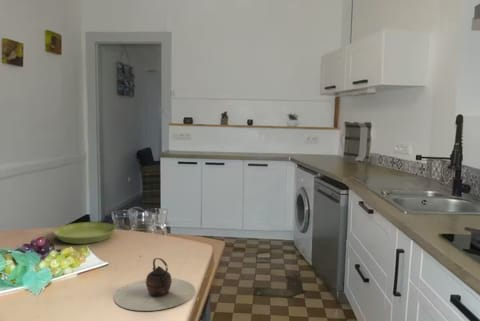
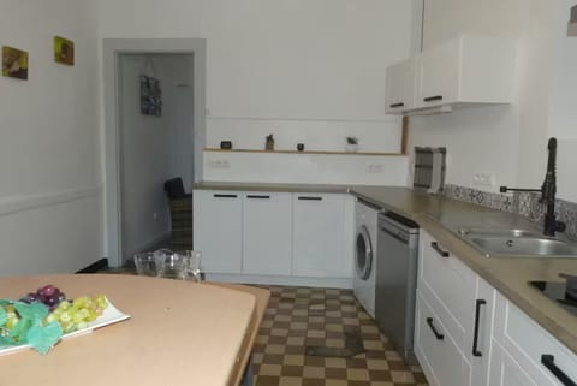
- saucer [52,221,117,245]
- teapot [113,257,196,312]
